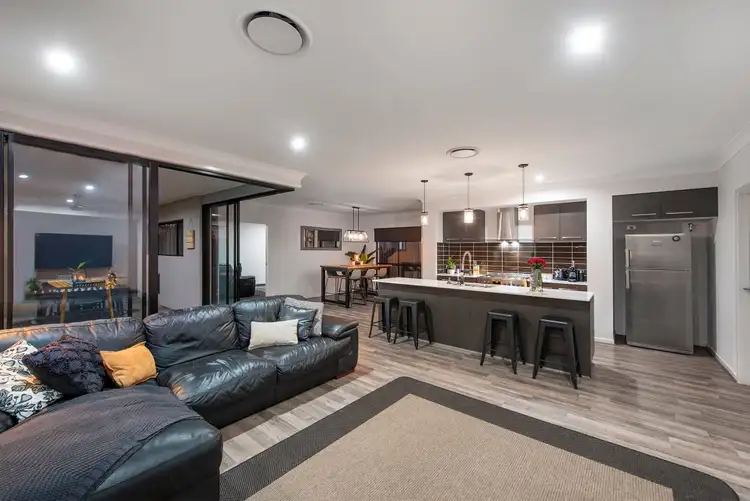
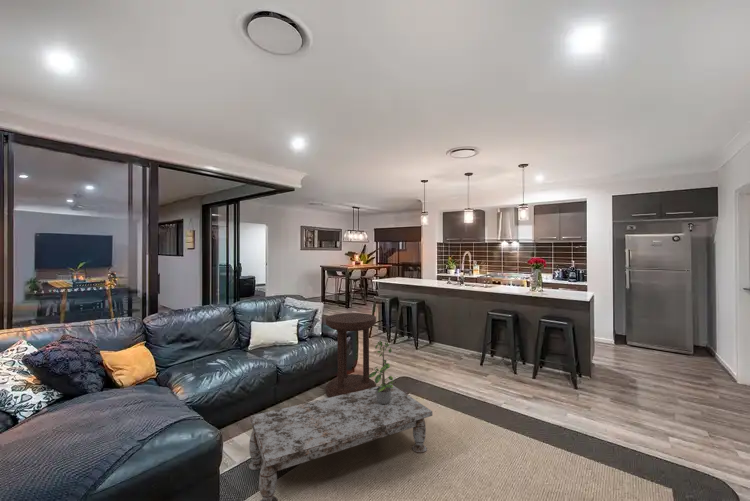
+ potted plant [369,340,396,404]
+ coffee table [248,383,433,501]
+ side table [325,312,377,398]
